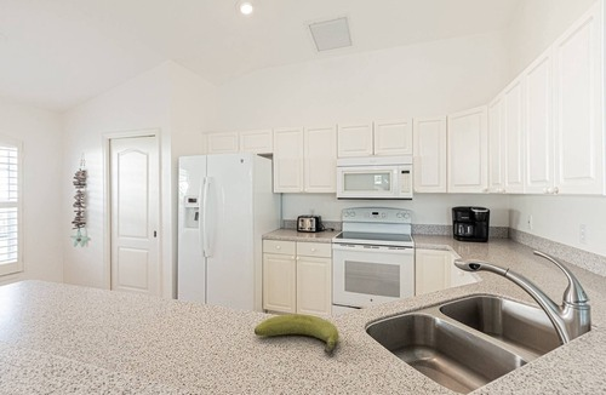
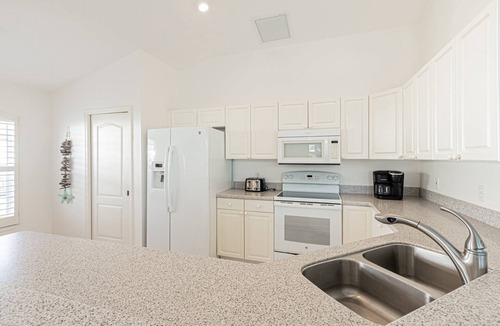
- fruit [253,313,339,354]
